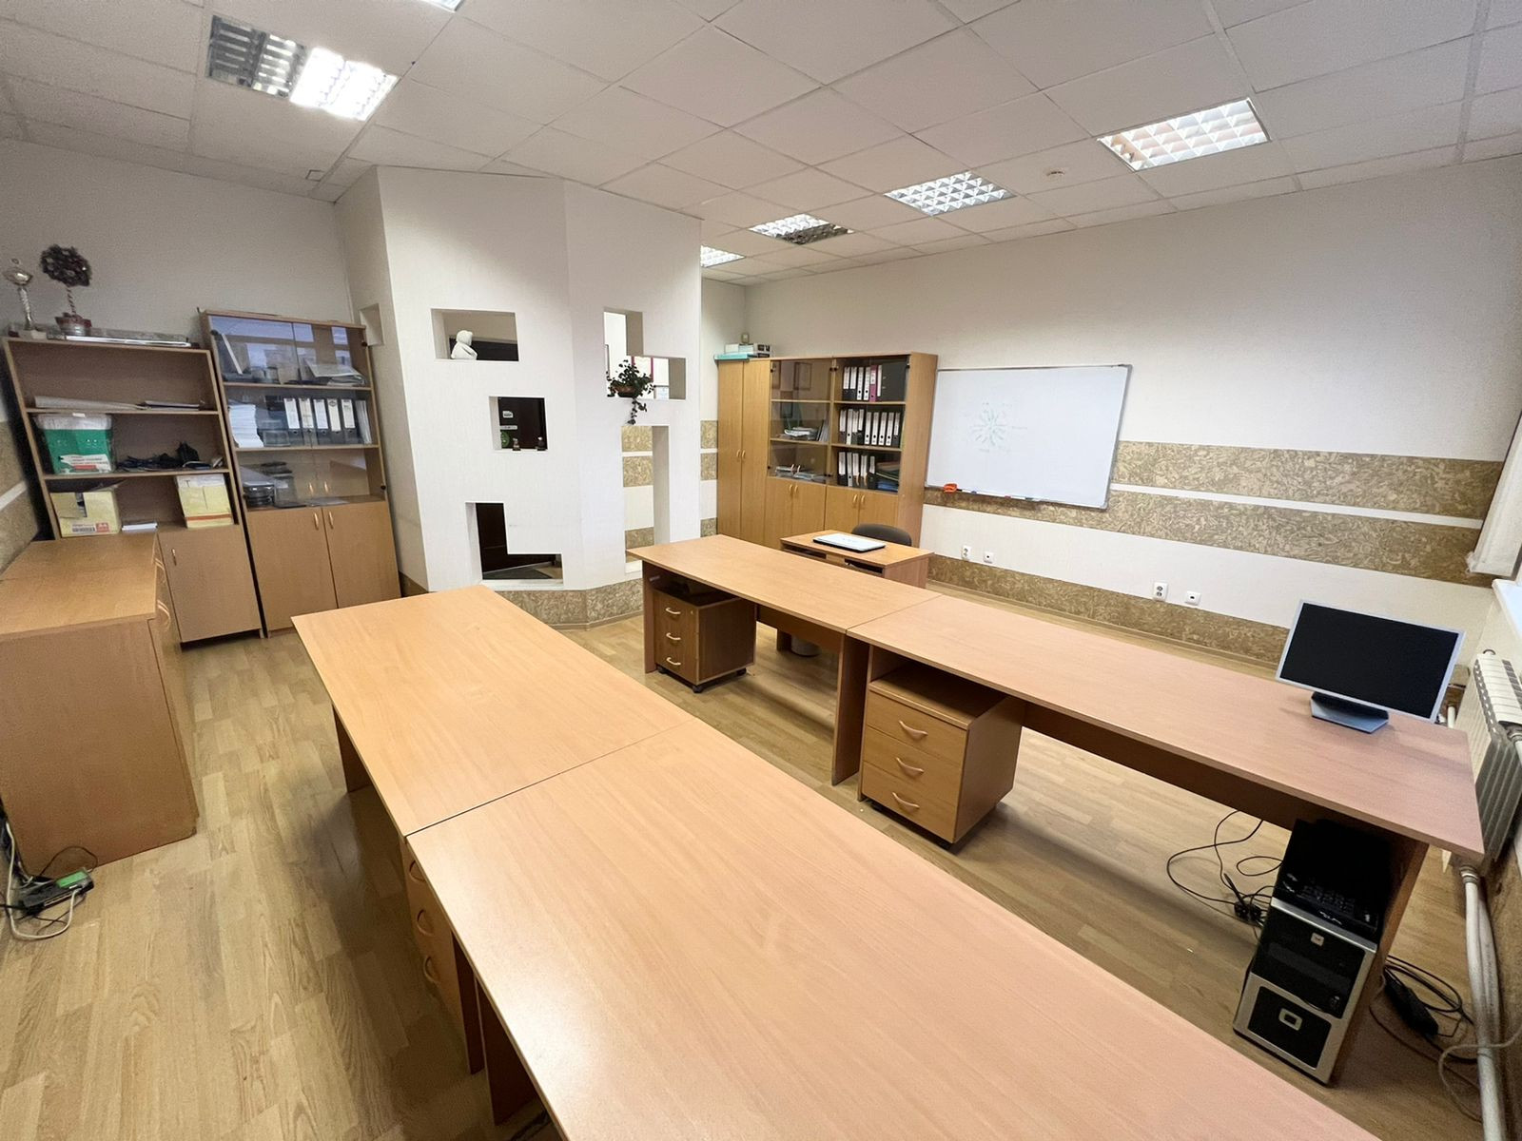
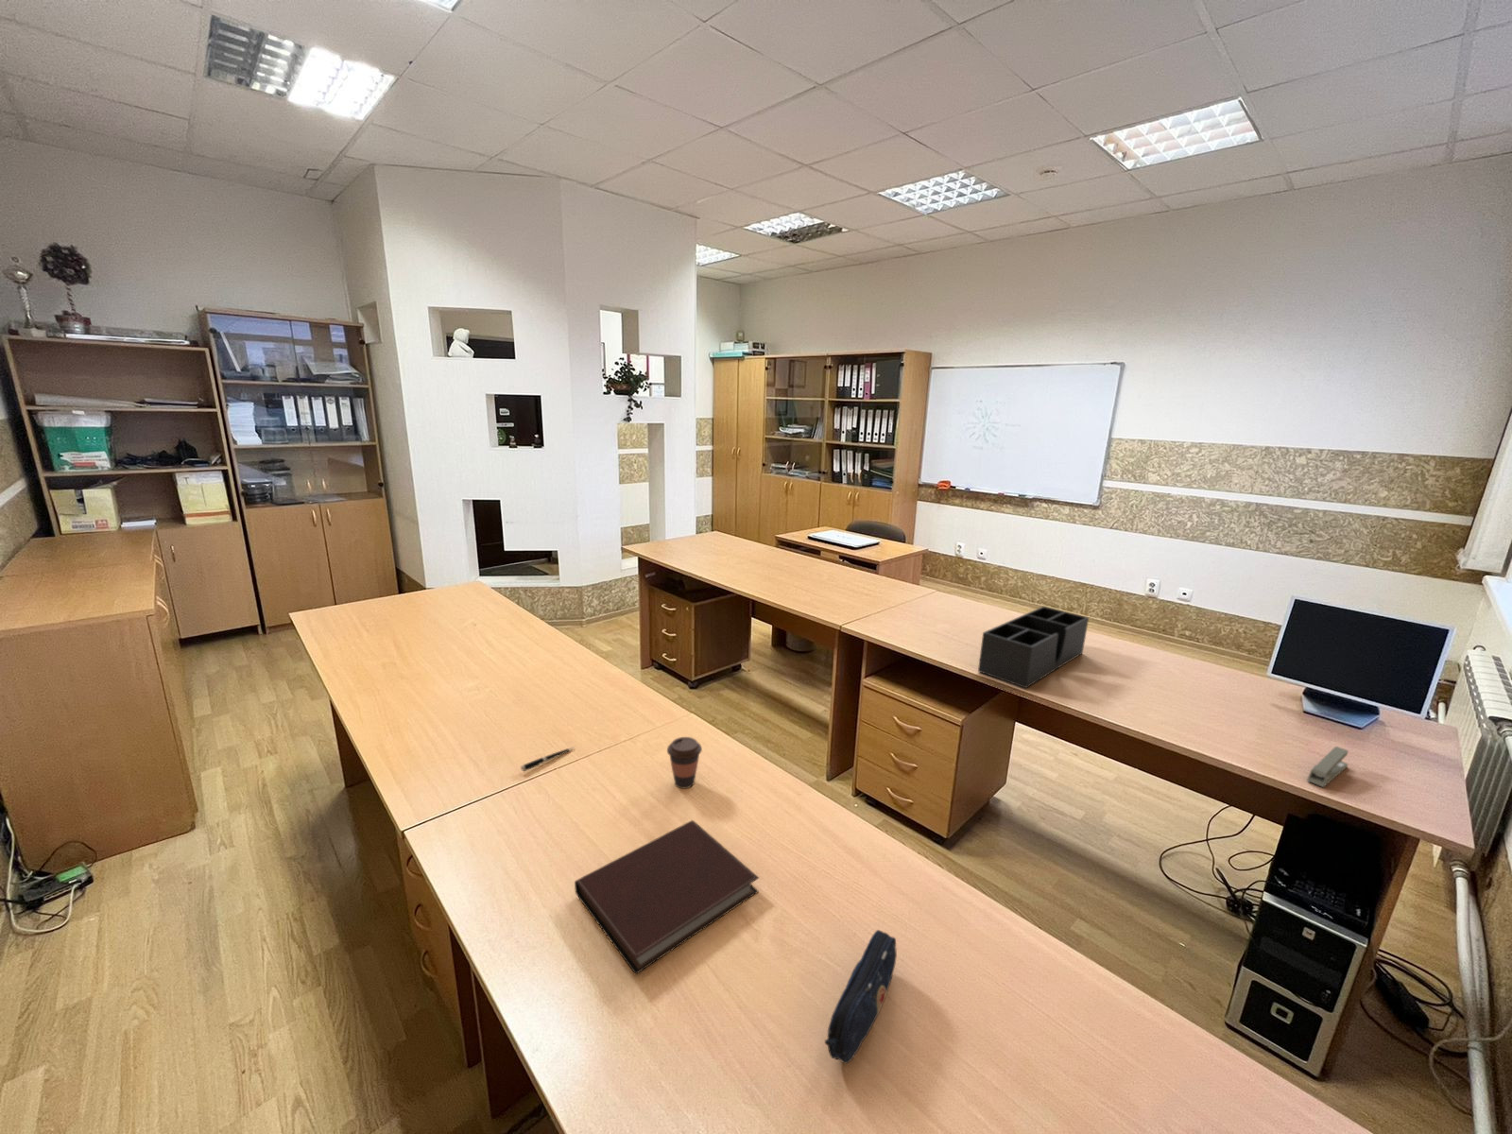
+ coffee cup [667,736,704,789]
+ notebook [574,820,760,976]
+ pen [520,747,575,772]
+ desk organizer [977,606,1089,688]
+ stapler [1306,746,1349,789]
+ pencil case [824,929,898,1064]
